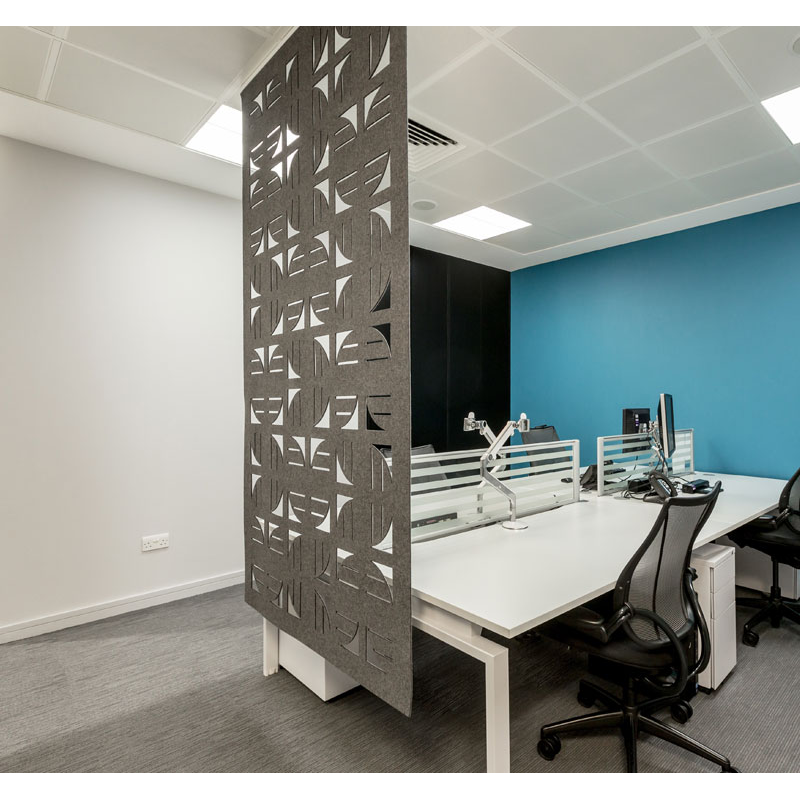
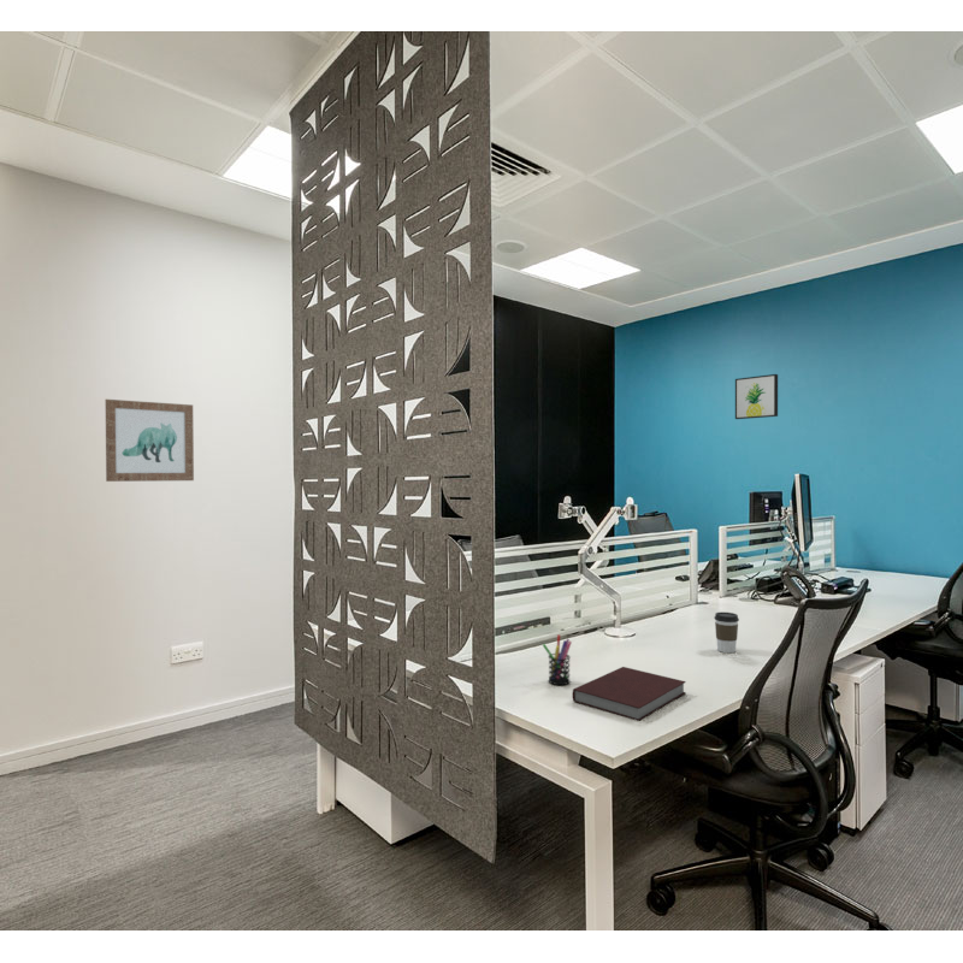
+ notebook [572,666,687,722]
+ pen holder [542,633,573,686]
+ coffee cup [714,612,740,654]
+ wall art [105,398,195,483]
+ wall art [734,373,779,420]
